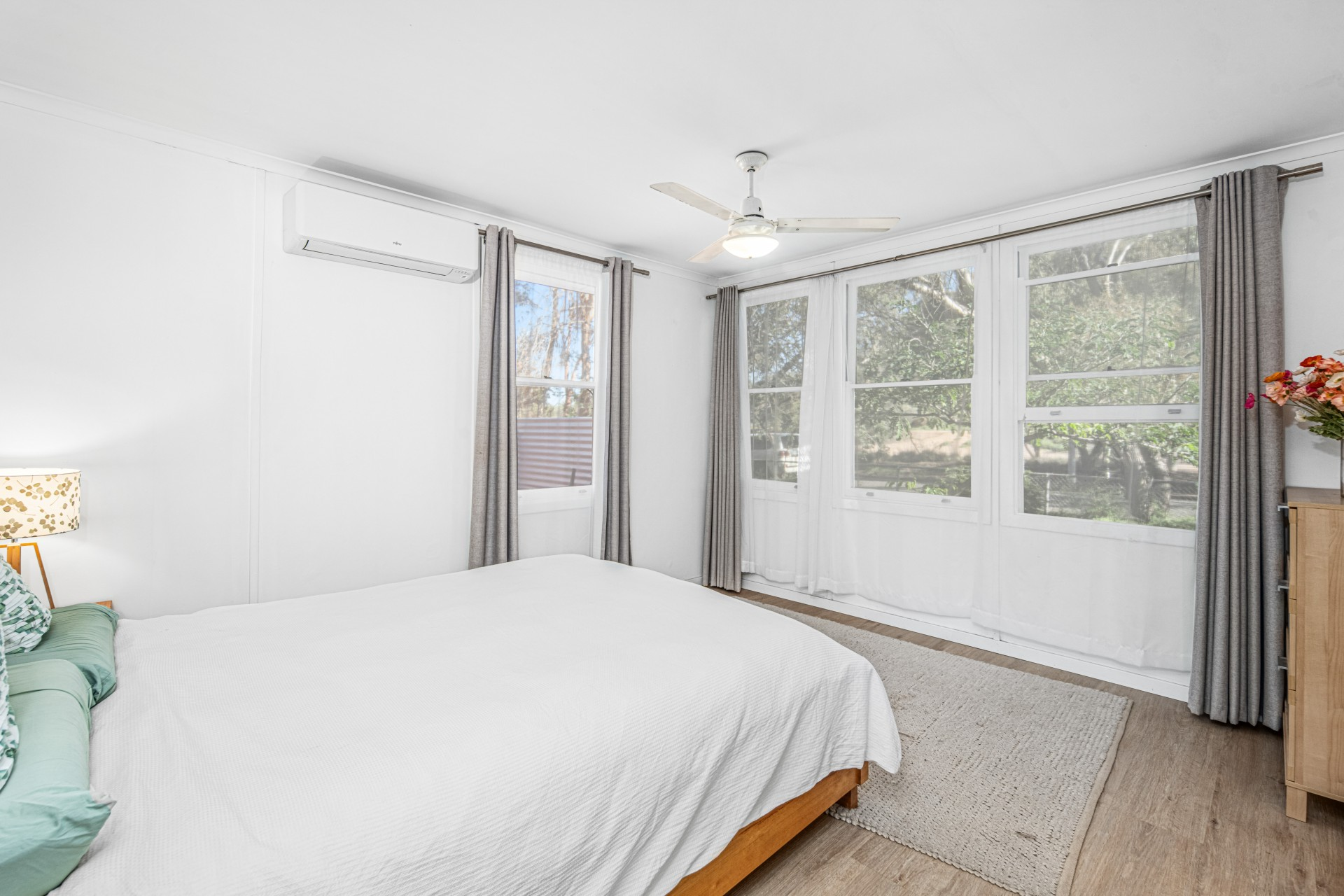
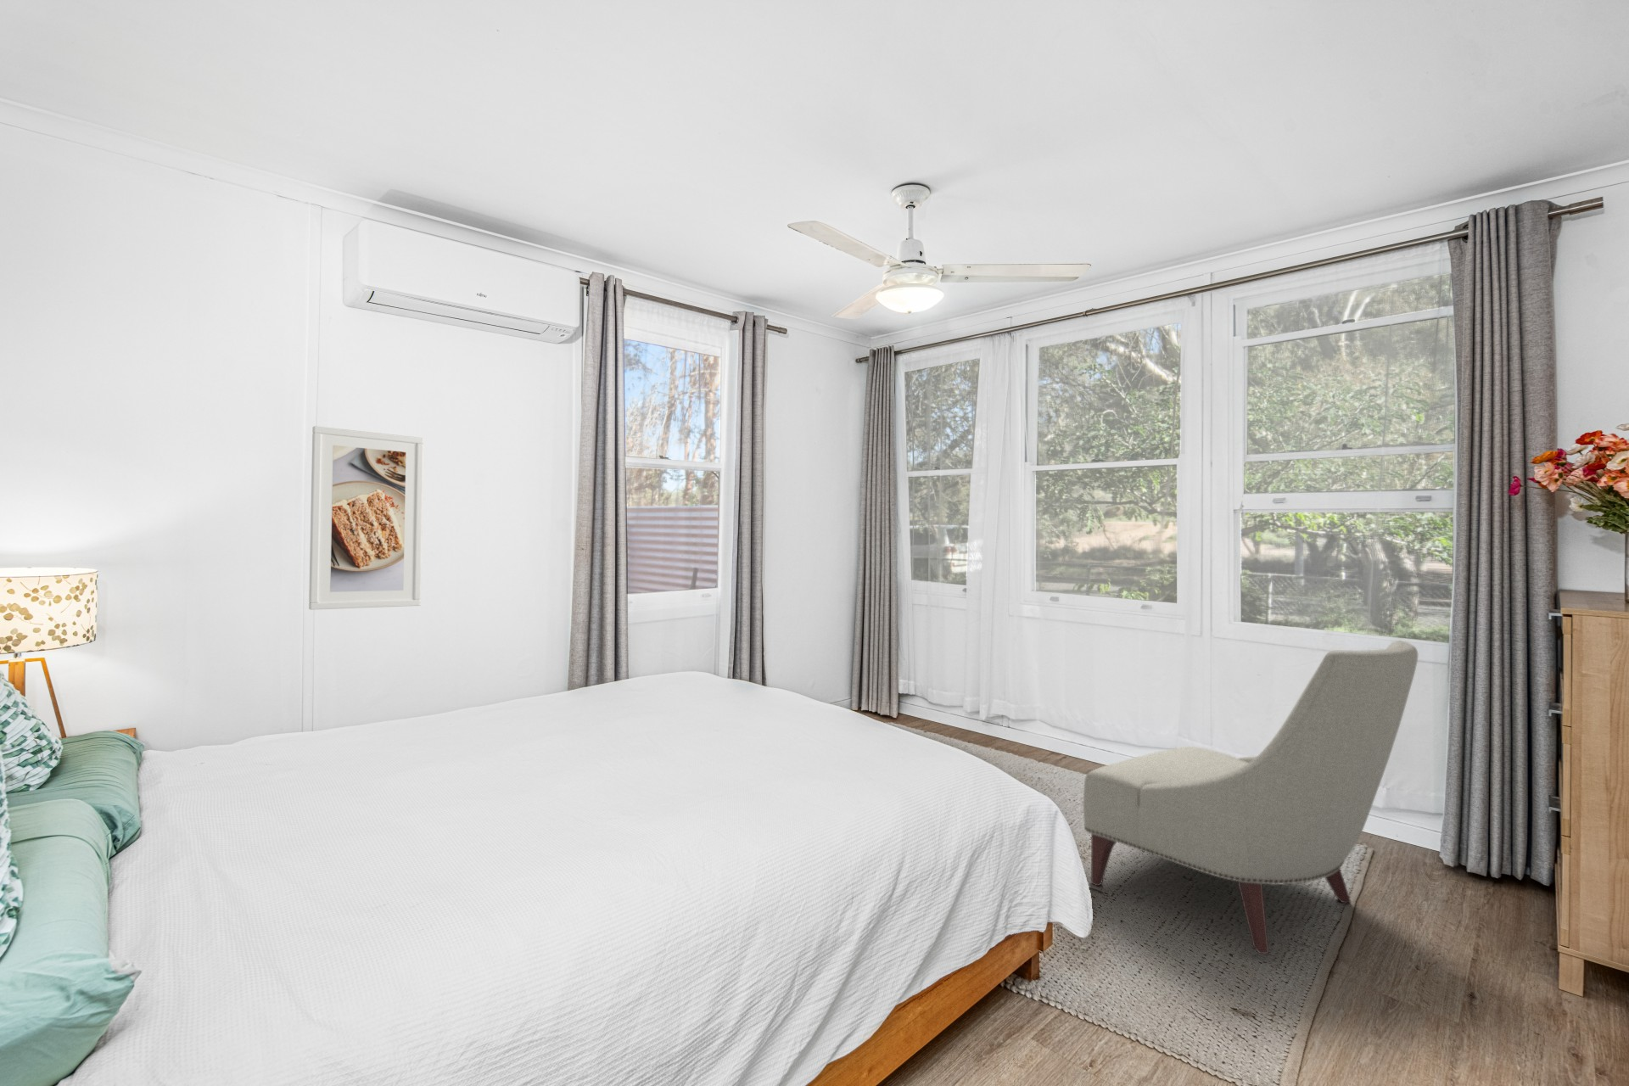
+ chair [1082,640,1418,954]
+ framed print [308,425,424,611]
